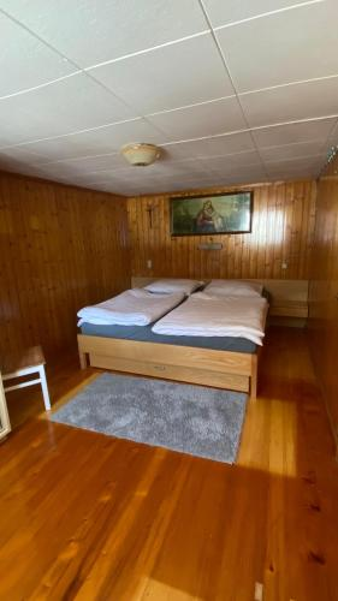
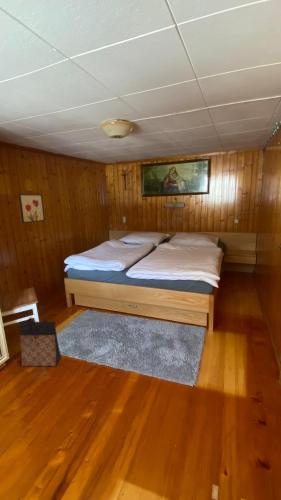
+ bag [19,316,62,367]
+ wall art [18,193,46,224]
